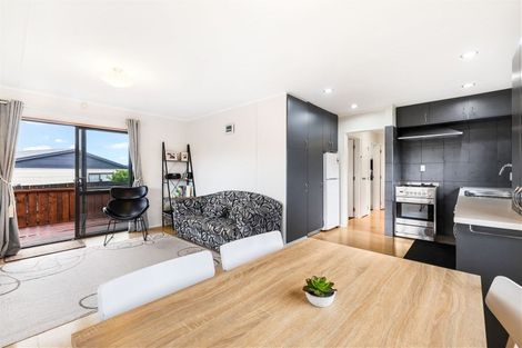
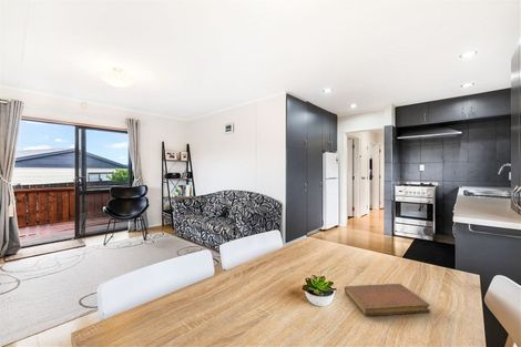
+ notebook [344,283,431,317]
